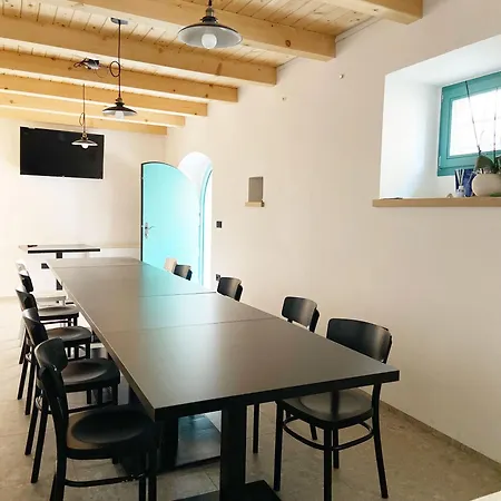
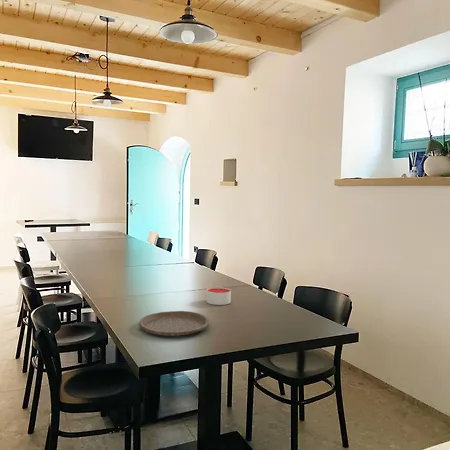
+ candle [206,286,232,306]
+ plate [138,310,210,337]
